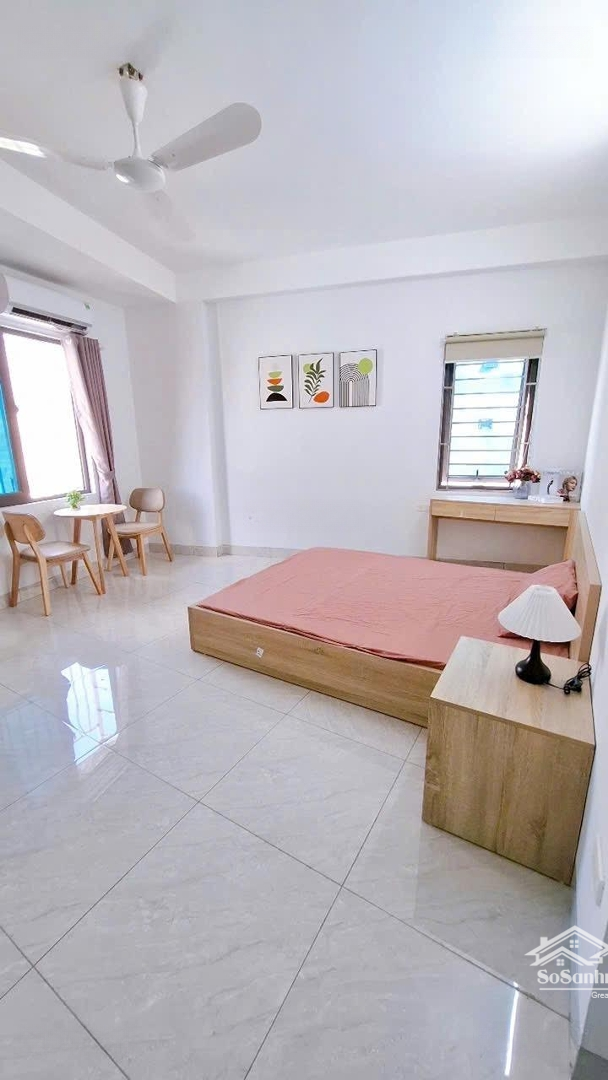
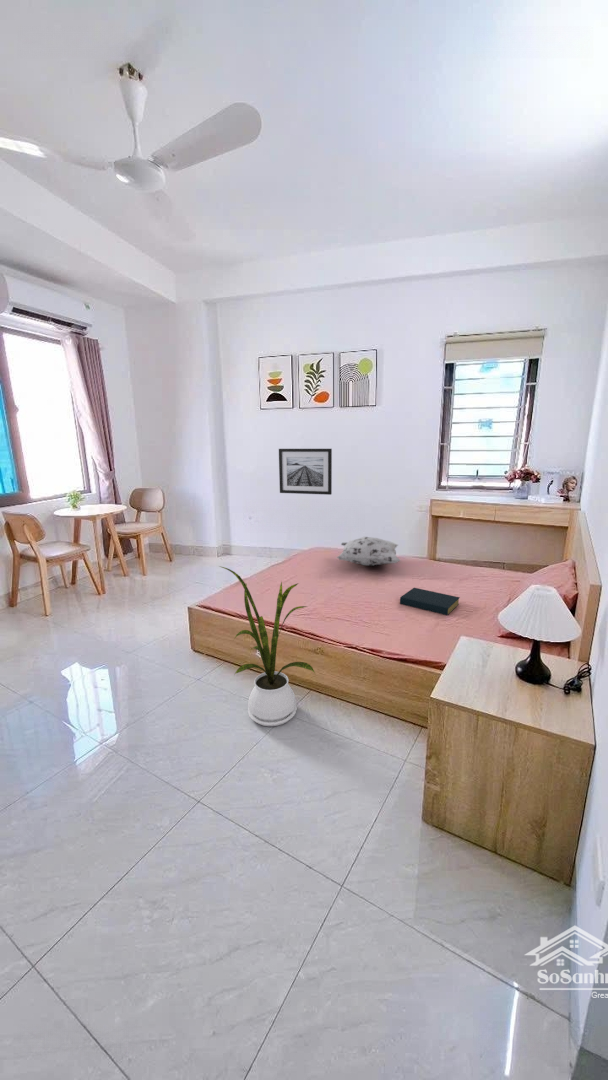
+ house plant [218,565,316,727]
+ wall art [278,448,333,496]
+ decorative pillow [335,535,401,567]
+ hardback book [399,587,461,616]
